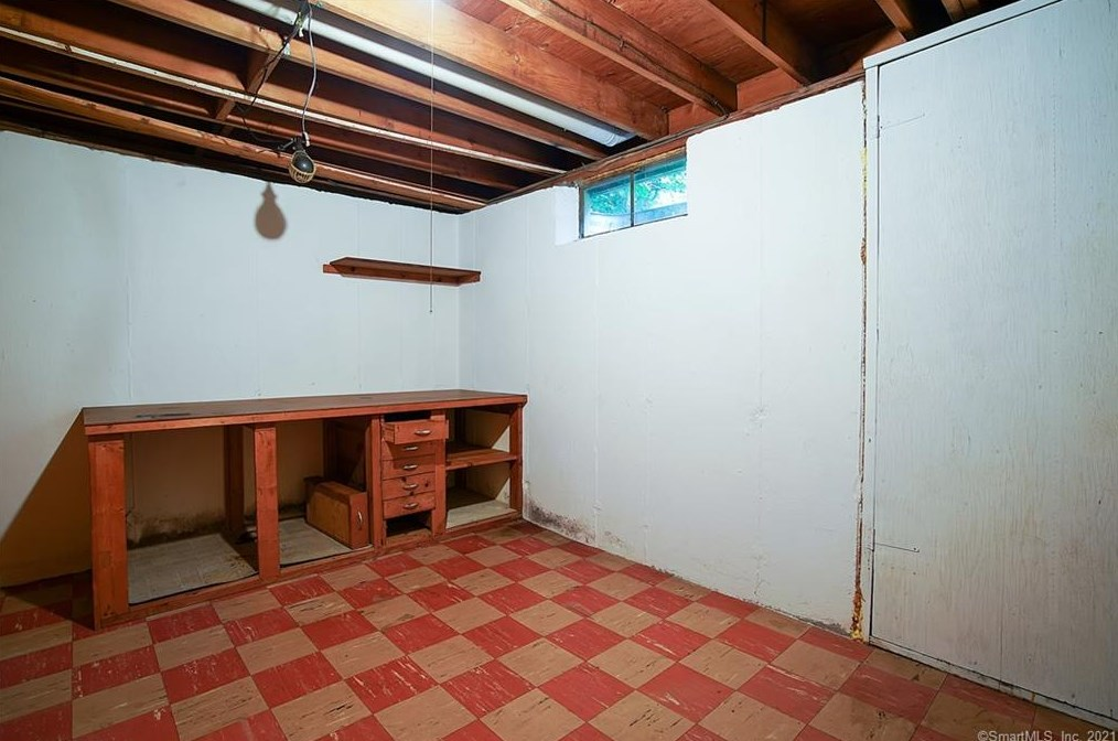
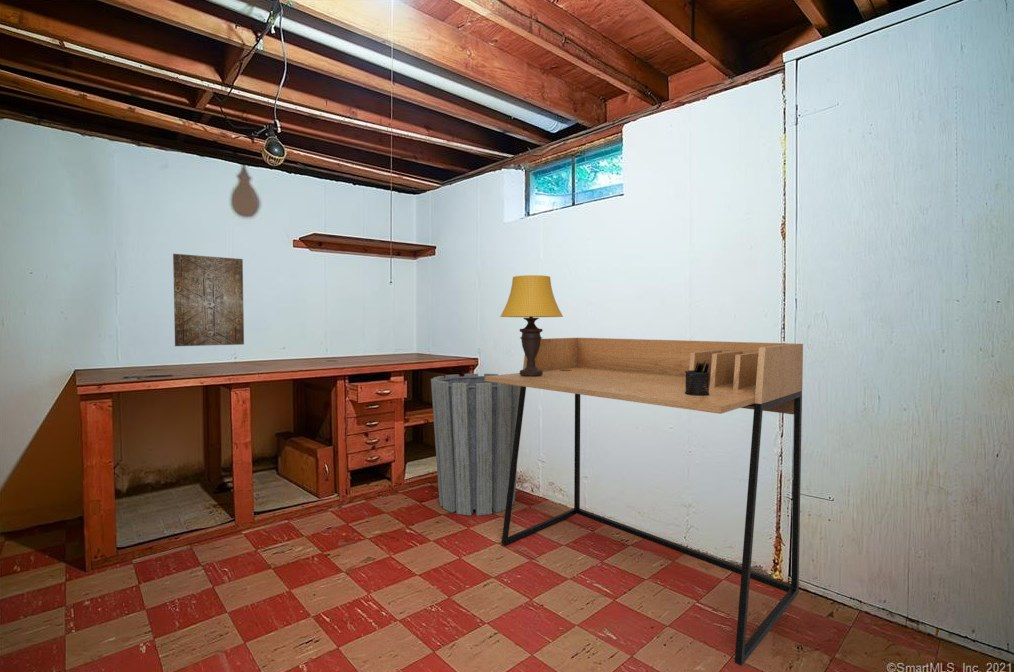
+ pen holder [685,361,710,396]
+ table lamp [499,274,564,376]
+ wall art [172,253,245,347]
+ trash can [430,373,521,517]
+ desk [485,337,804,667]
